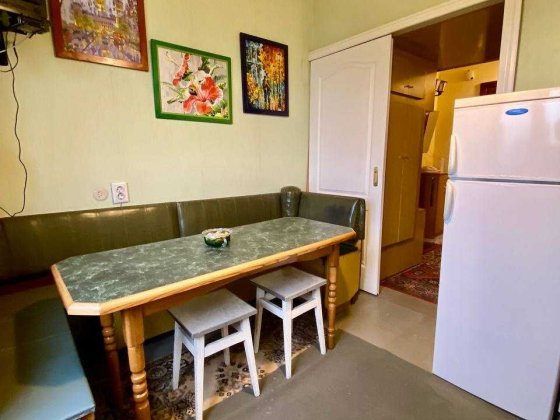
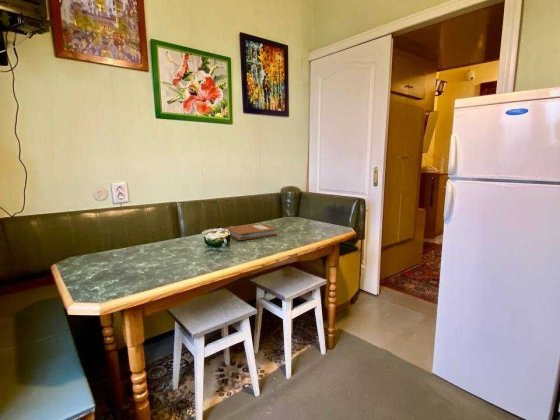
+ notebook [224,222,278,241]
